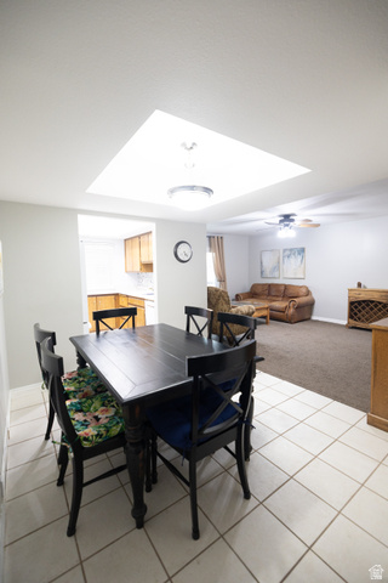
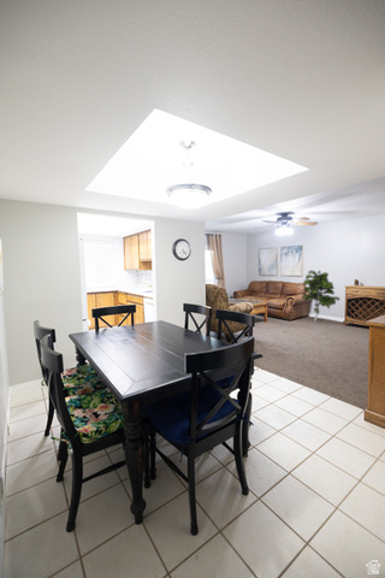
+ indoor plant [301,269,342,323]
